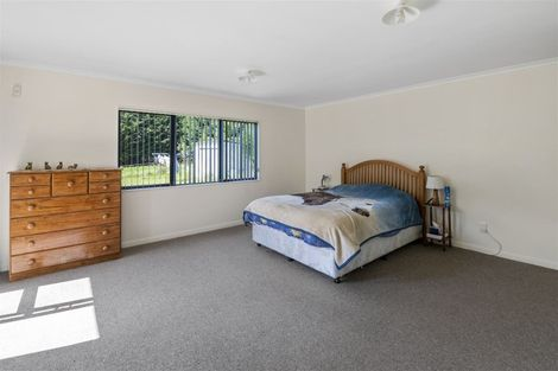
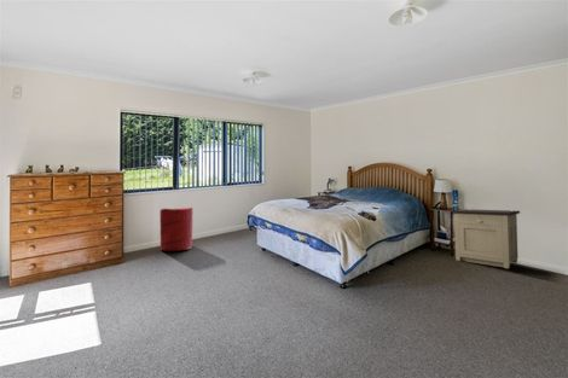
+ nightstand [451,208,521,269]
+ laundry hamper [158,207,193,252]
